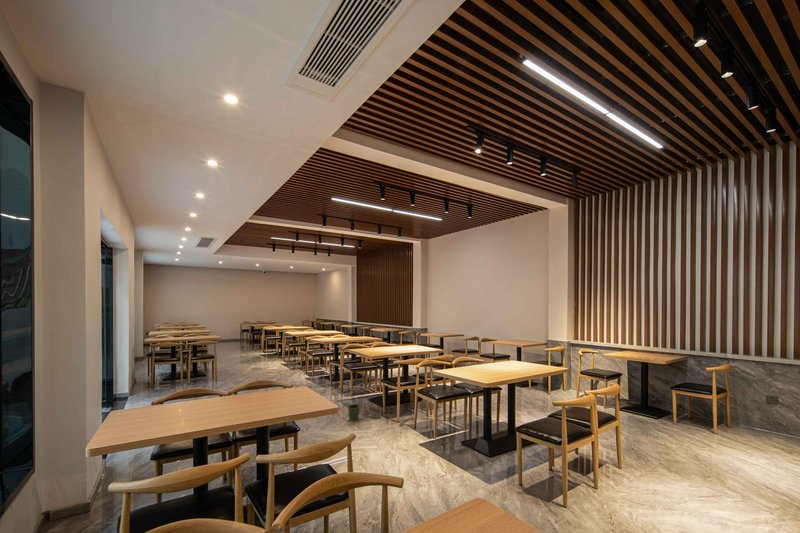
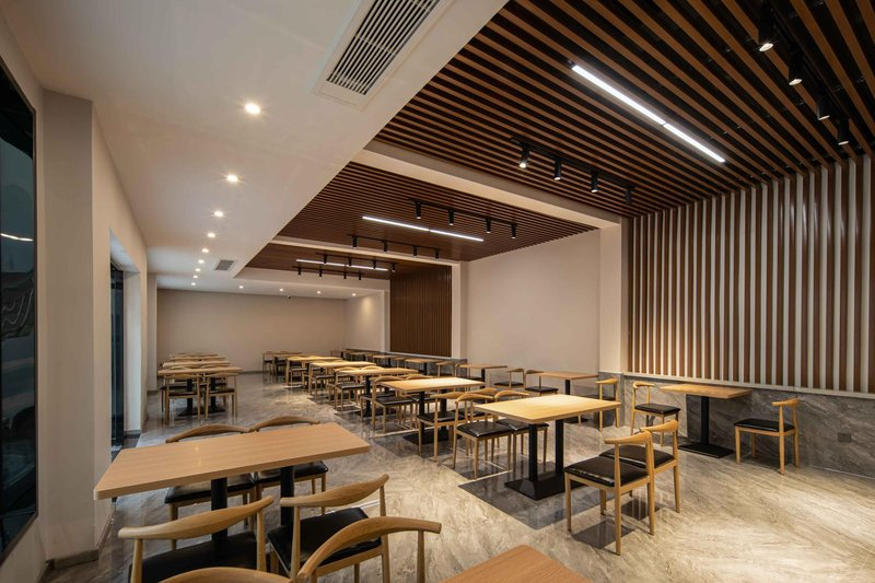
- trash can [347,403,381,423]
